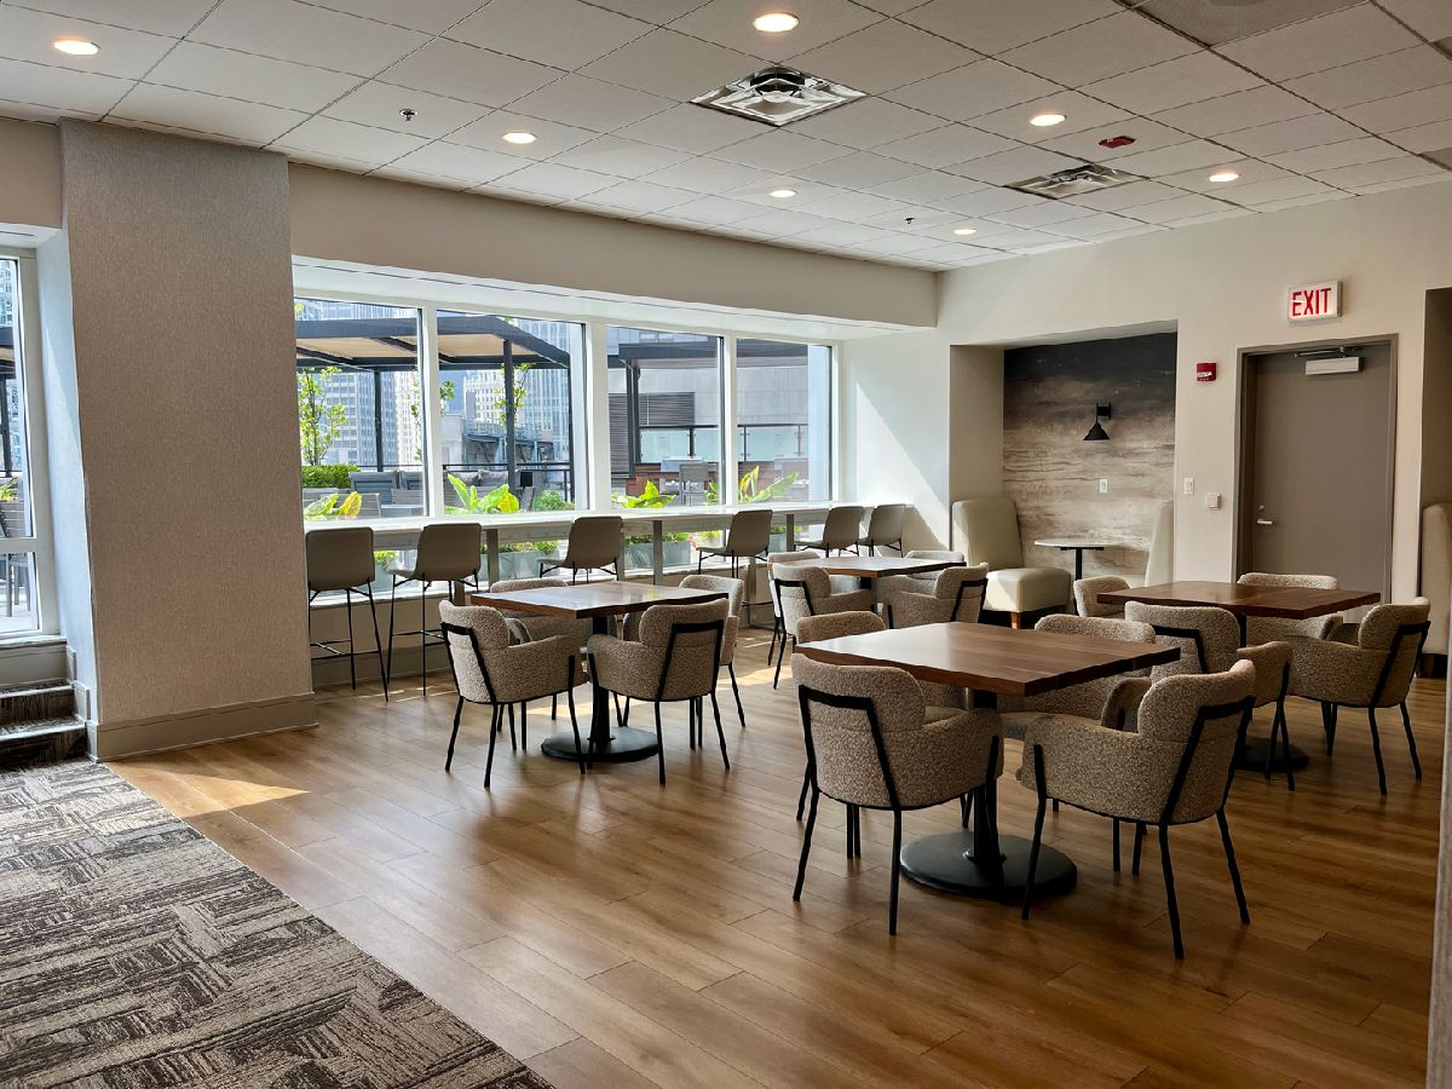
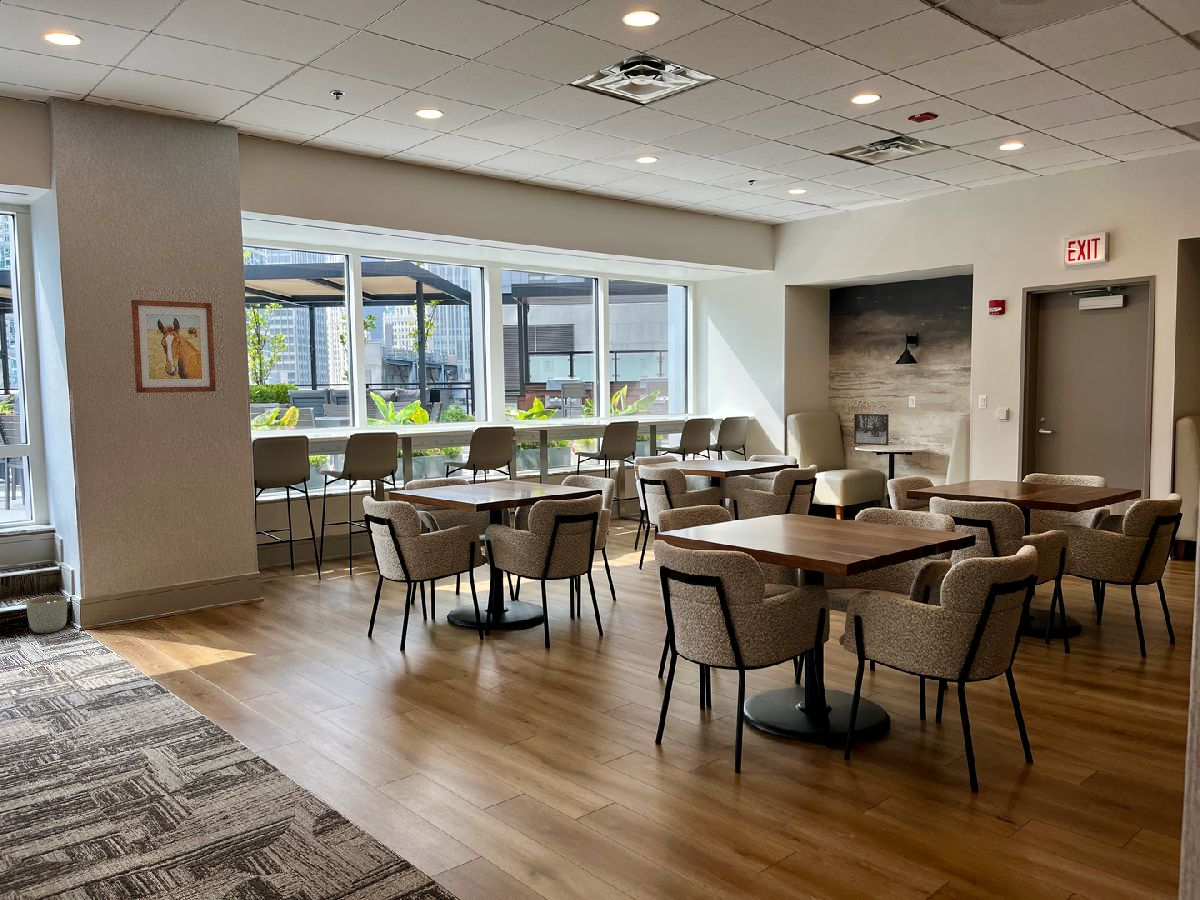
+ wall art [130,299,217,394]
+ planter [25,595,68,634]
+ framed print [853,413,890,446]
